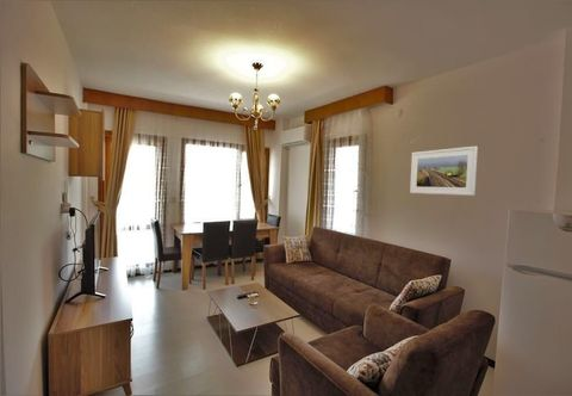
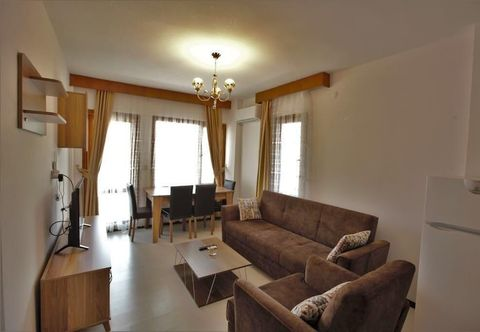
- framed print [409,146,479,197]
